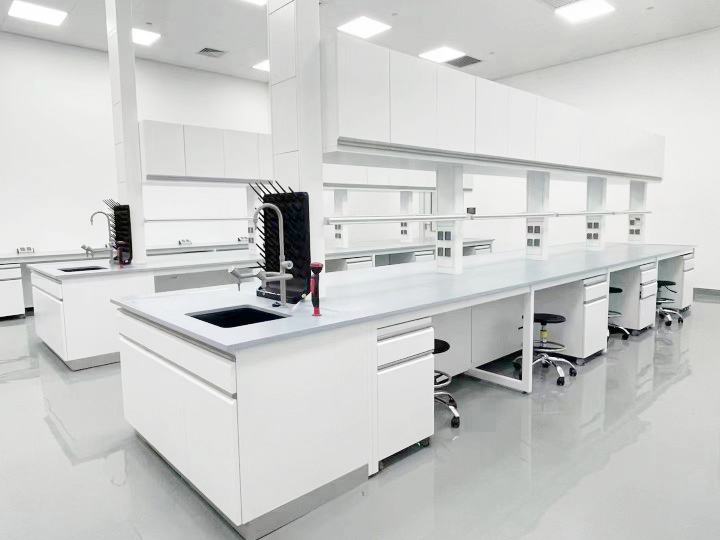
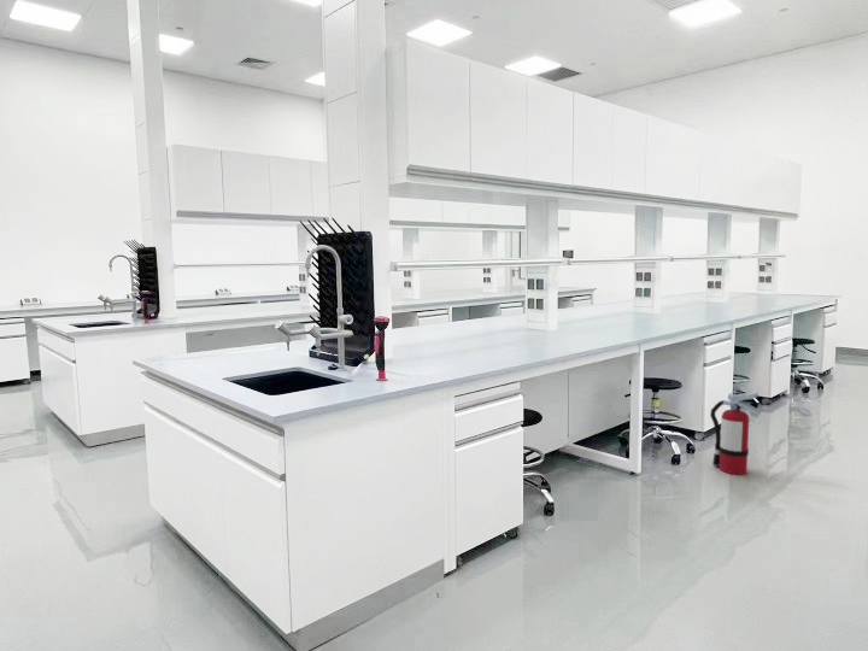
+ fire extinguisher [709,389,762,475]
